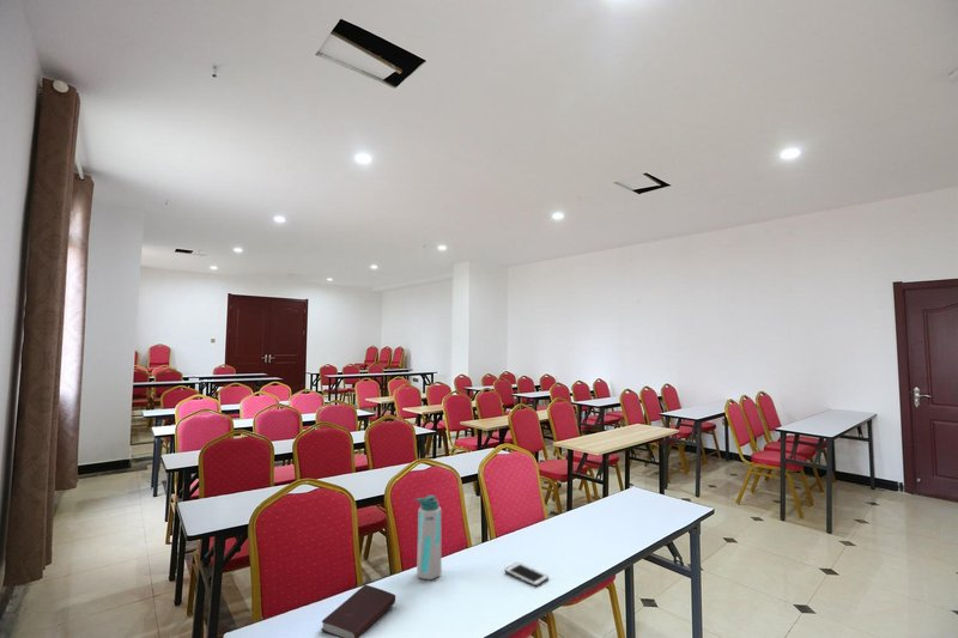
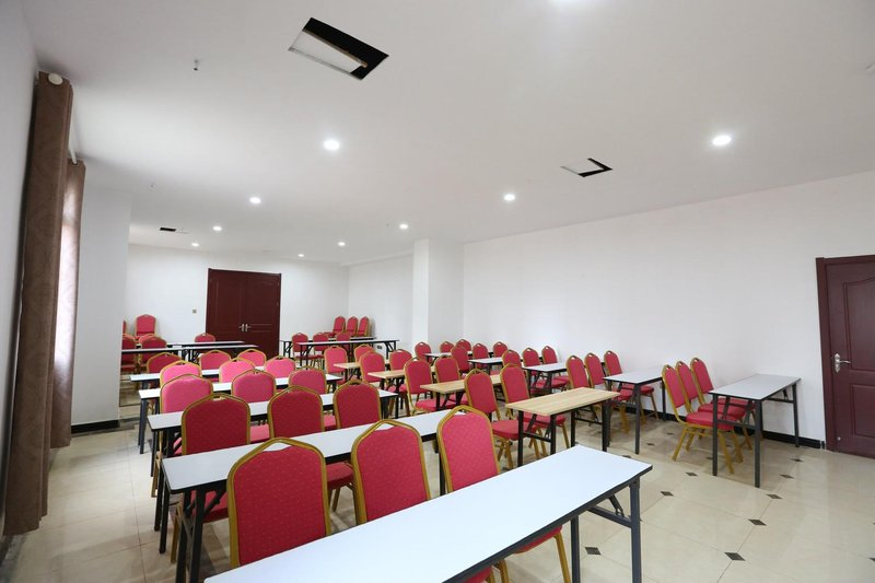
- cell phone [504,561,550,588]
- book [320,584,396,638]
- water bottle [416,494,442,581]
